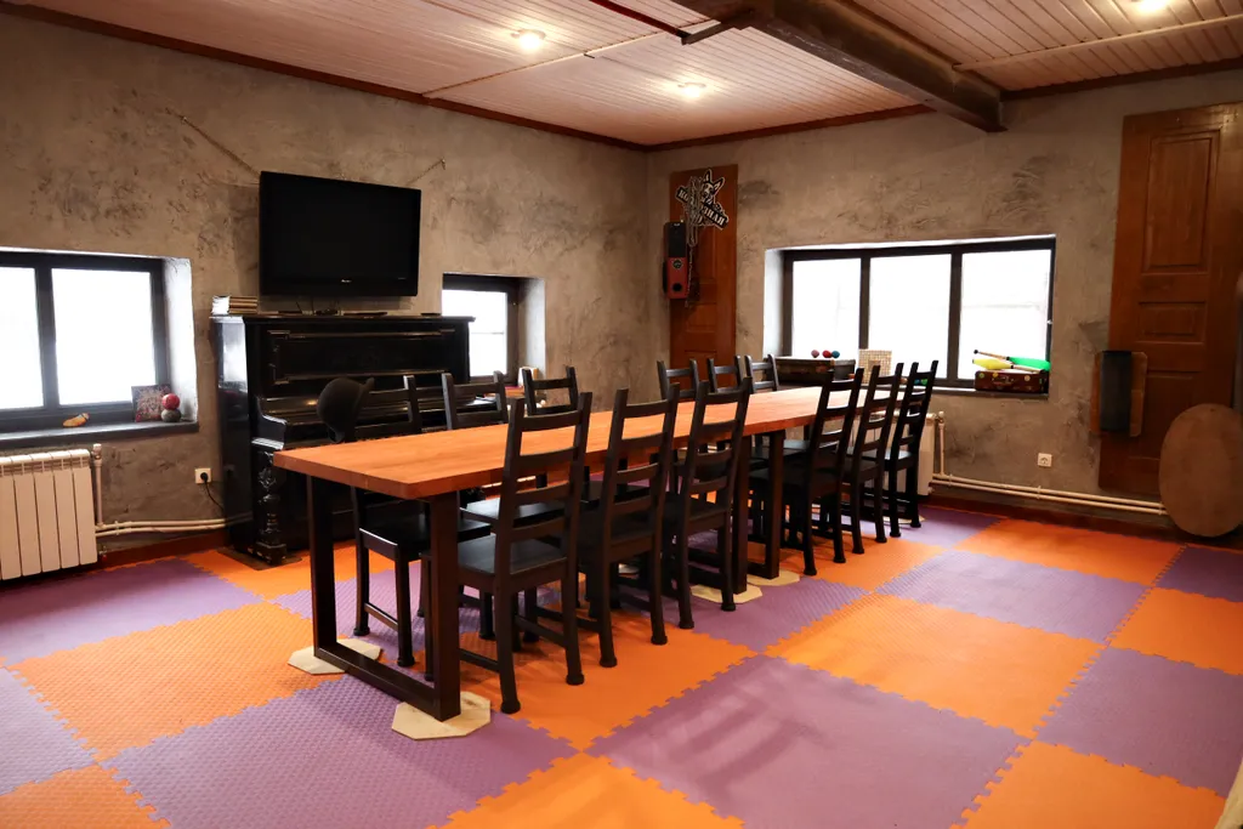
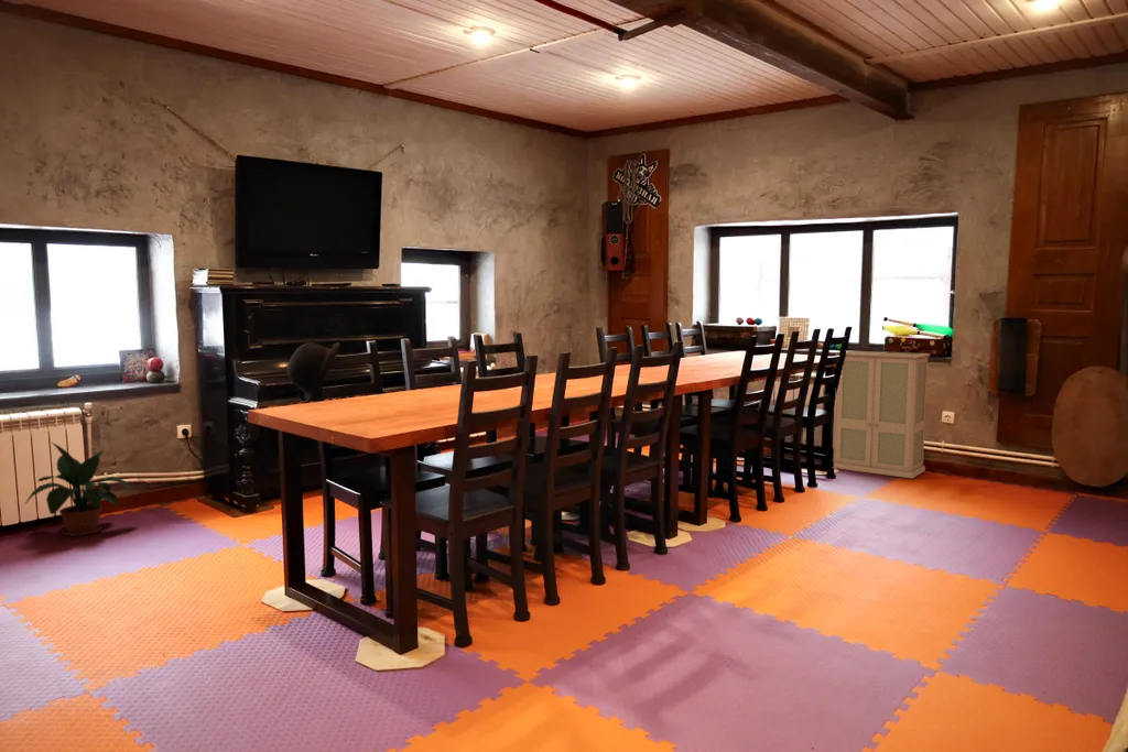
+ cabinet [833,350,931,480]
+ potted plant [24,442,134,537]
